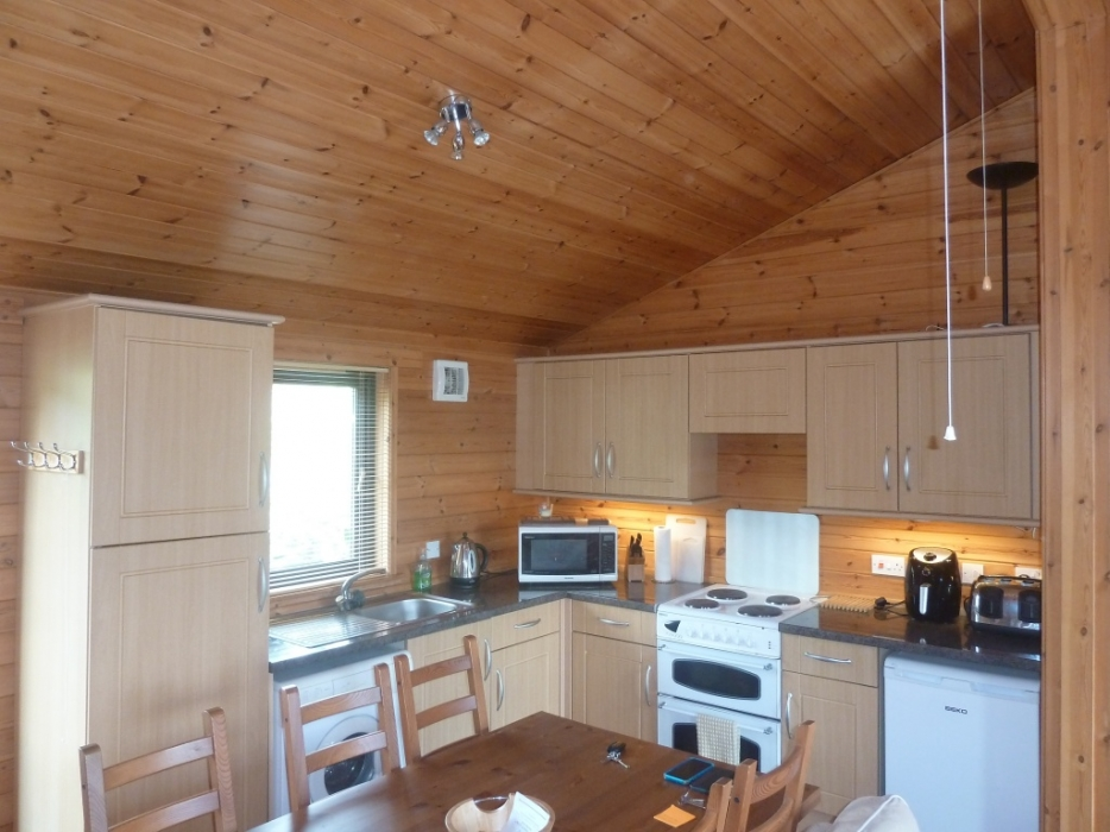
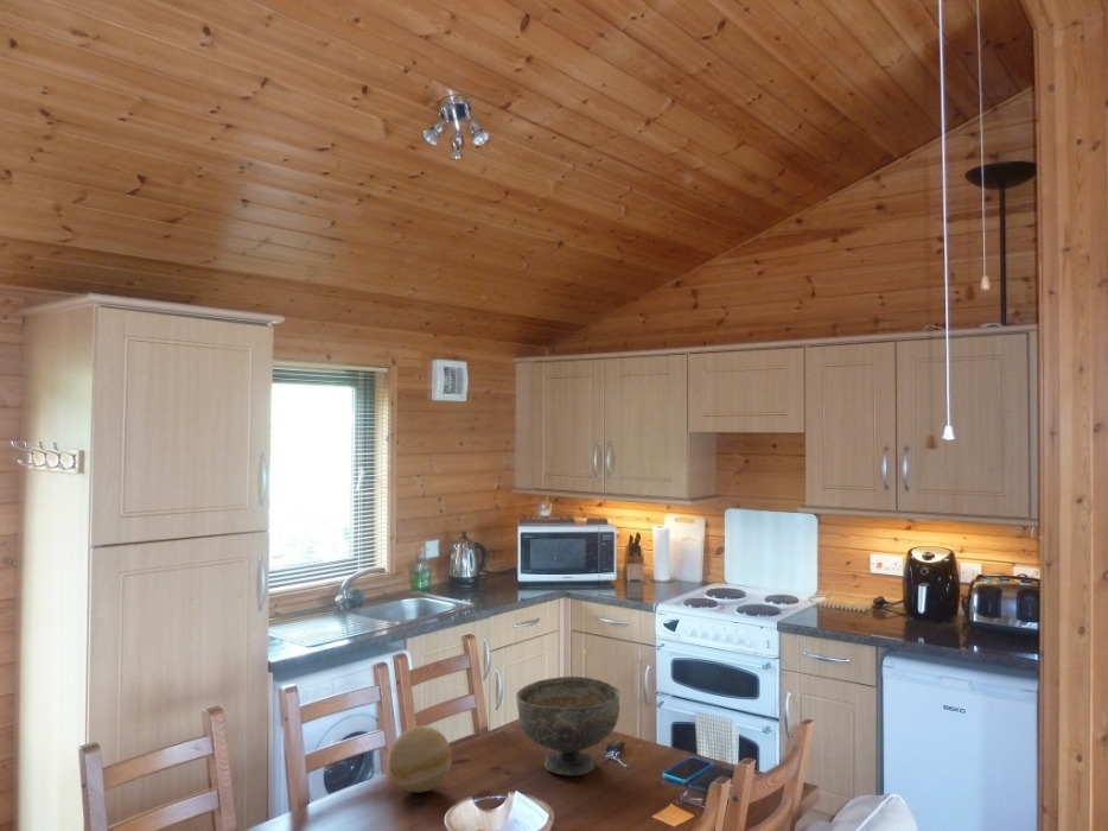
+ decorative ball [388,724,453,794]
+ decorative bowl [515,675,622,776]
